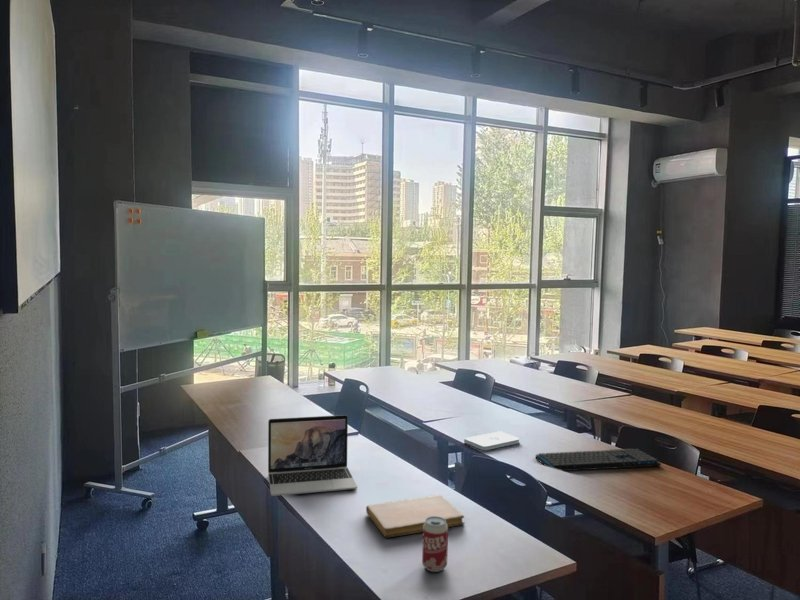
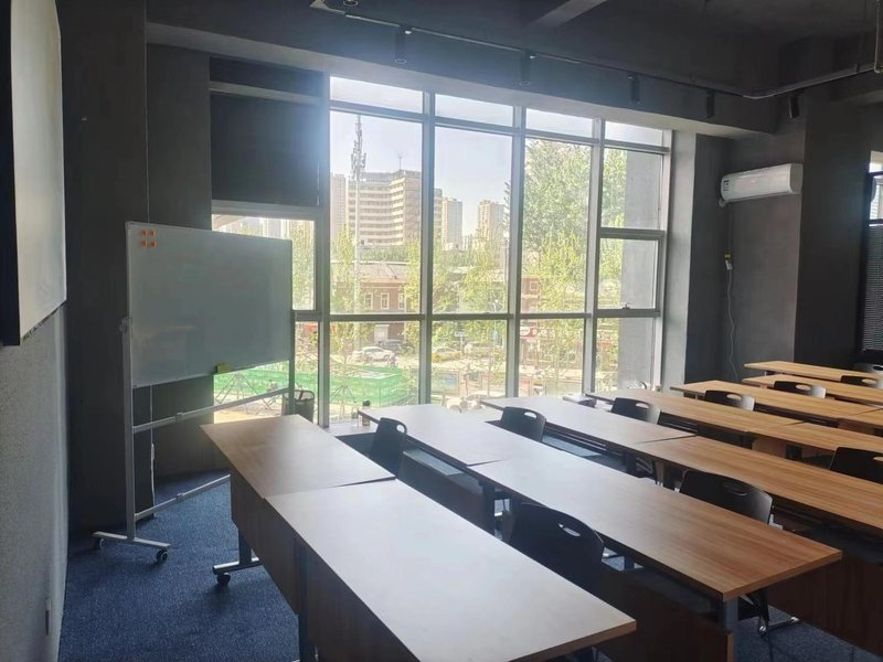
- keyboard [535,448,662,472]
- notepad [463,430,521,451]
- beverage can [421,516,449,573]
- laptop [267,414,358,497]
- notebook [365,494,465,539]
